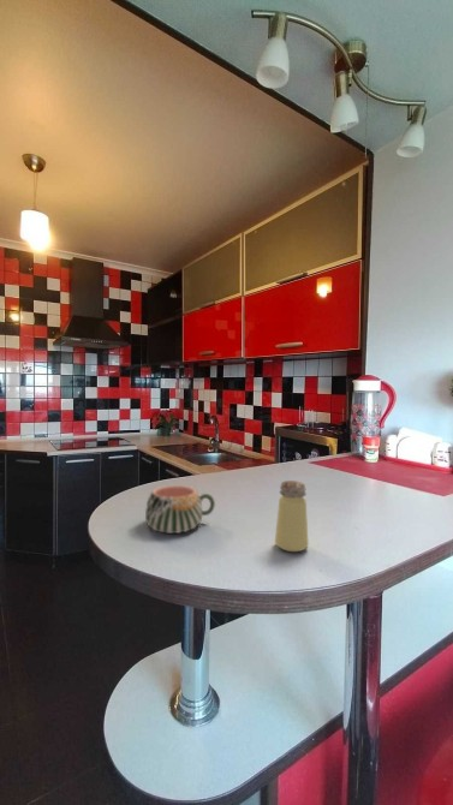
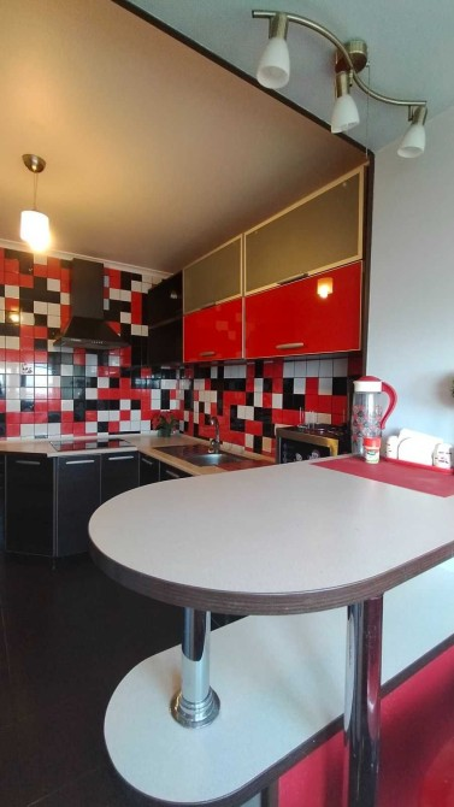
- saltshaker [274,479,310,553]
- mug [144,484,216,535]
